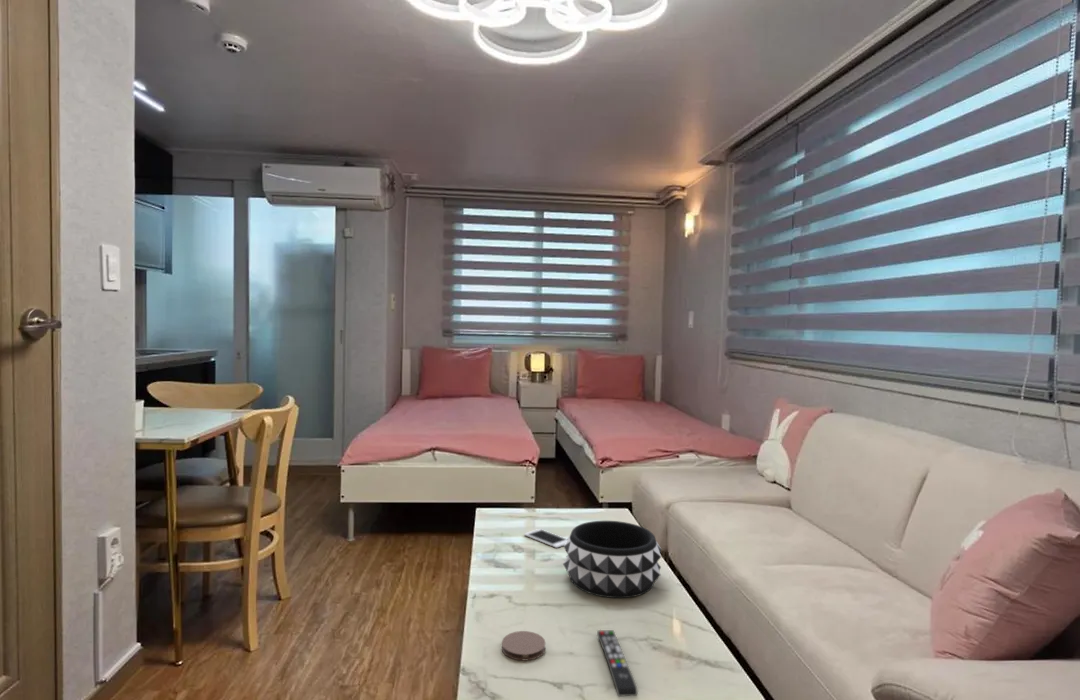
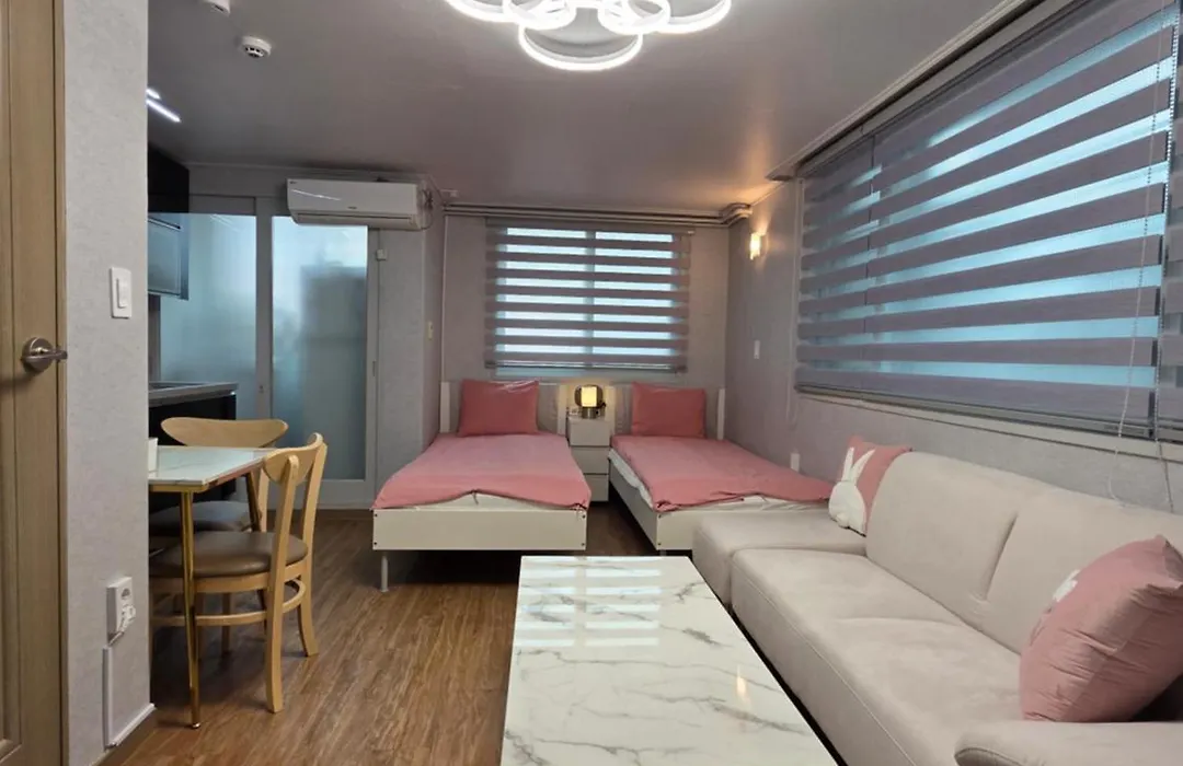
- remote control [596,629,639,698]
- coaster [501,630,546,662]
- decorative bowl [562,520,662,599]
- cell phone [523,528,568,549]
